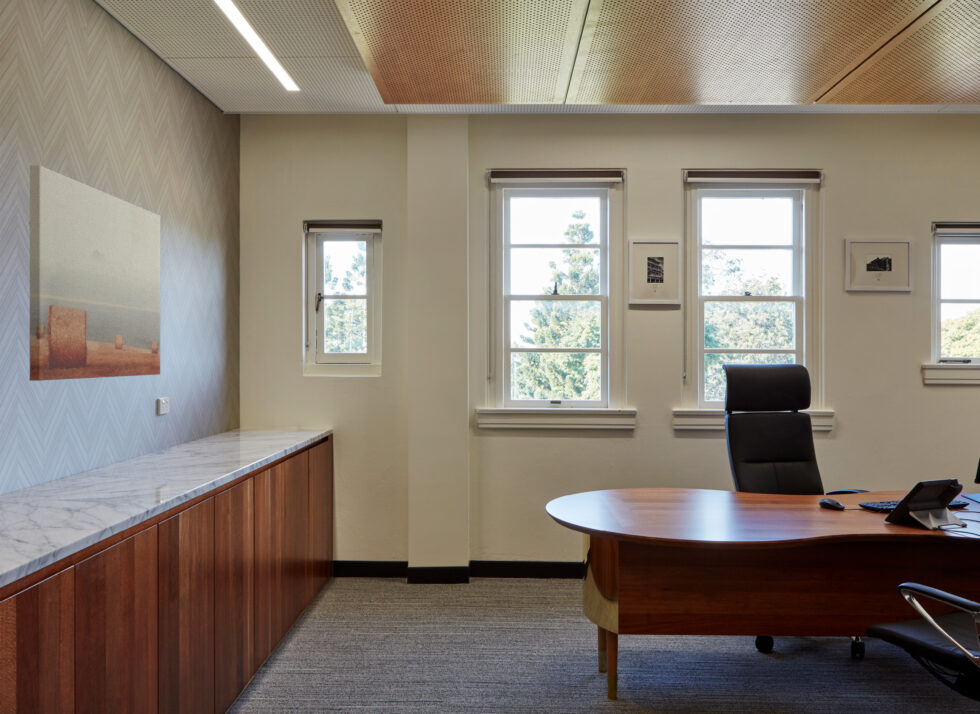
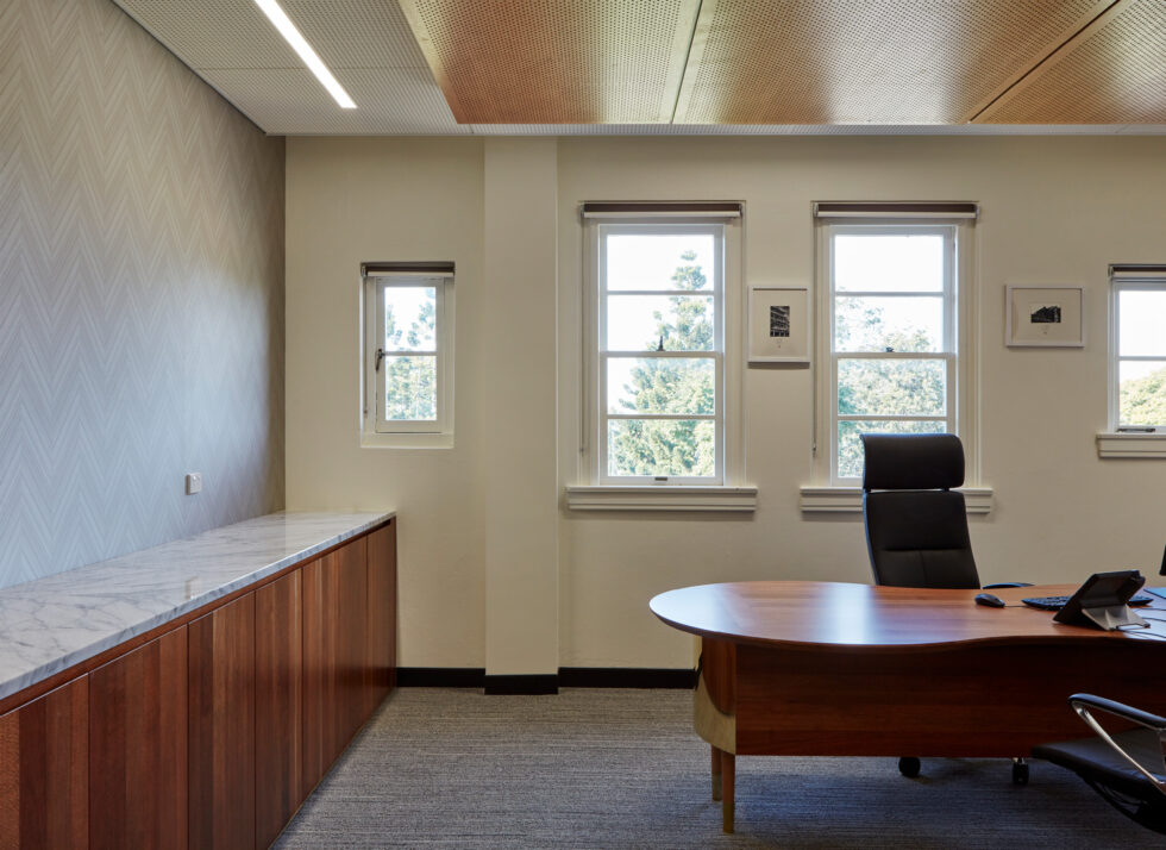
- wall art [28,164,161,382]
